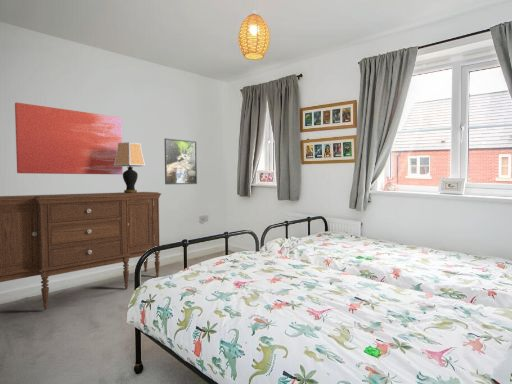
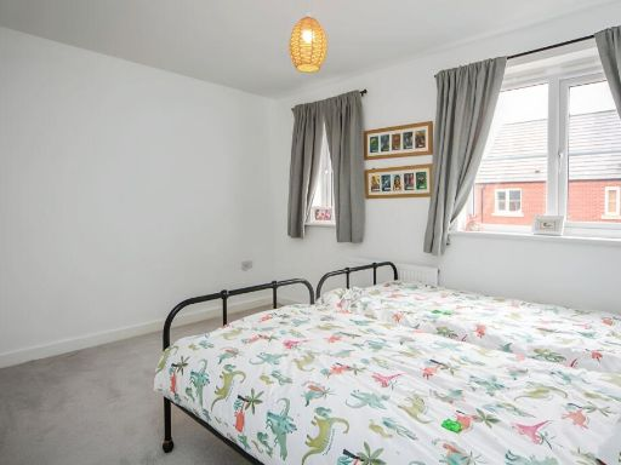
- sideboard [0,191,162,310]
- table lamp [114,141,146,193]
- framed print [163,137,198,185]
- wall art [14,101,124,175]
